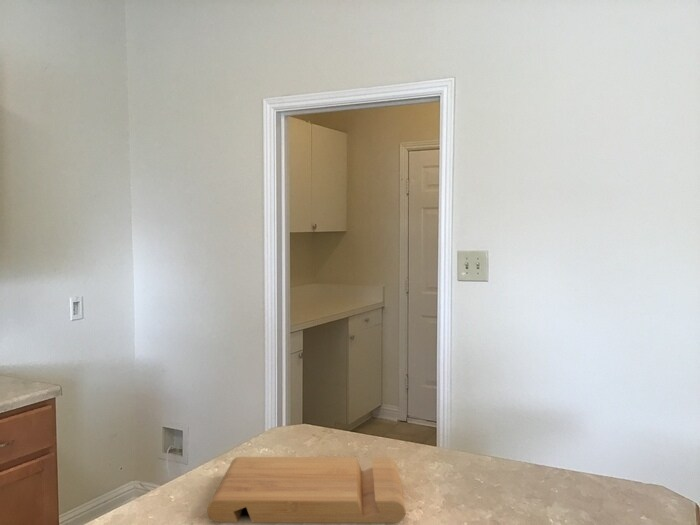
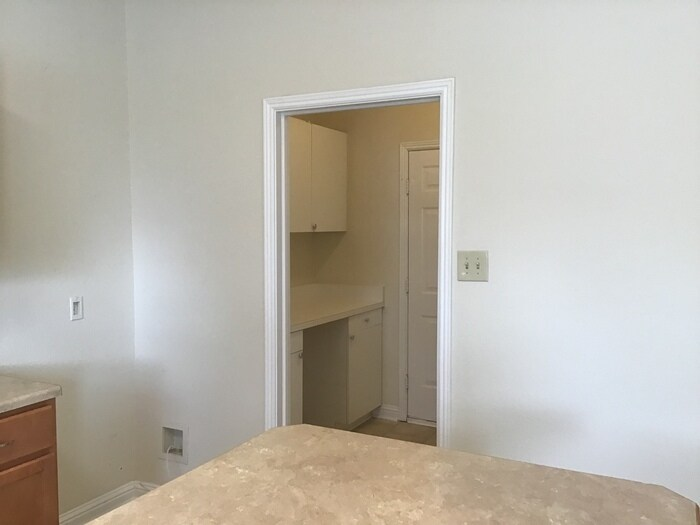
- cutting board [206,456,407,524]
